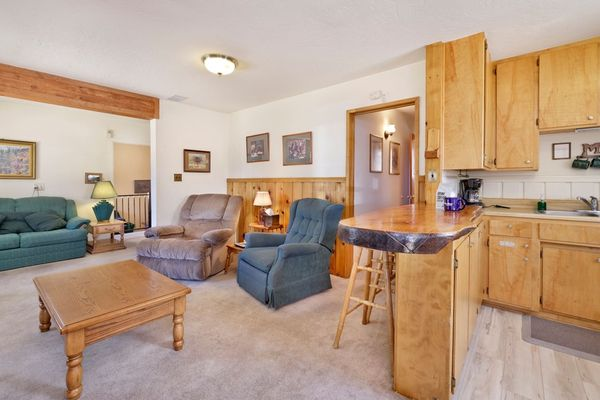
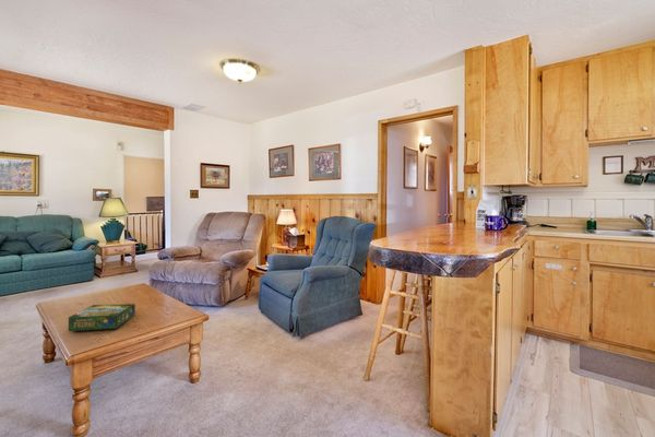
+ board game [68,303,136,332]
